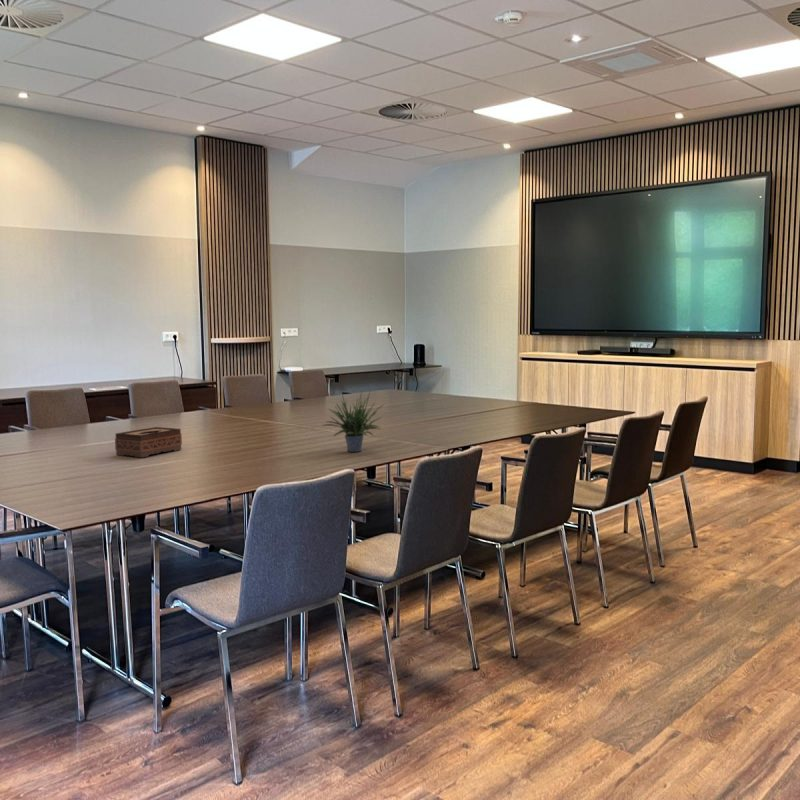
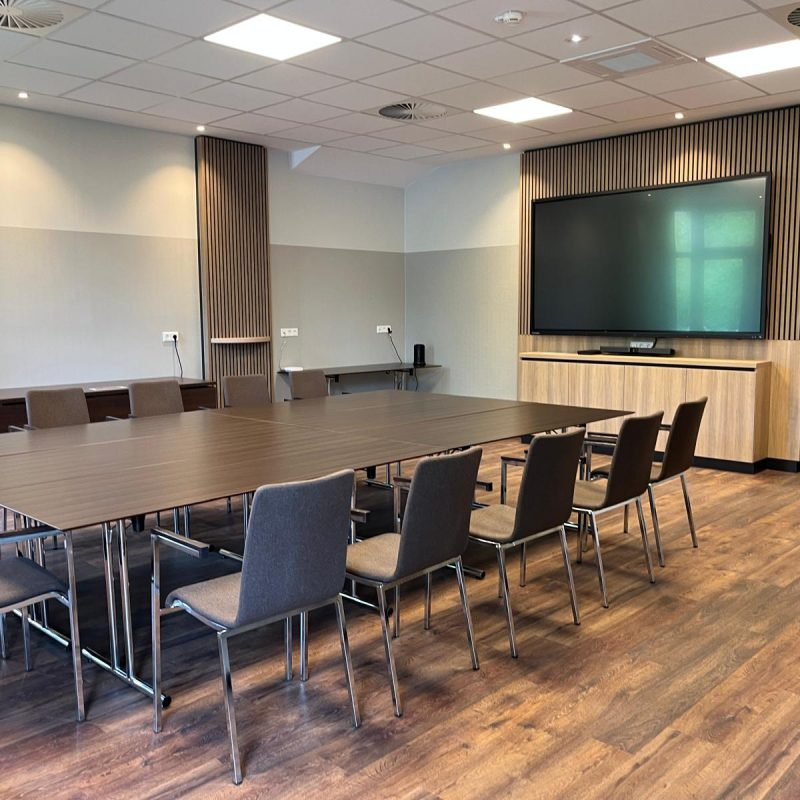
- tissue box [114,426,183,458]
- potted plant [320,384,386,453]
